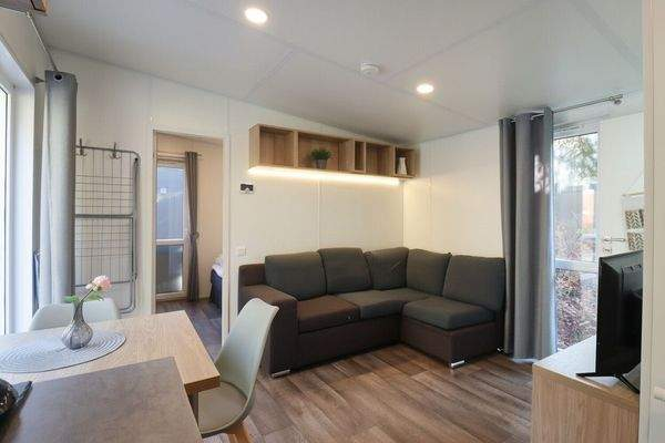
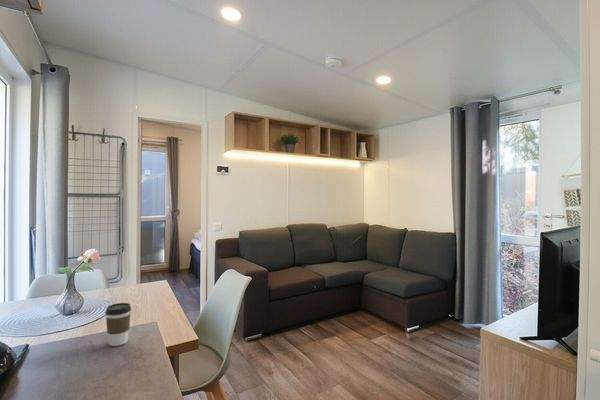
+ coffee cup [104,302,132,347]
